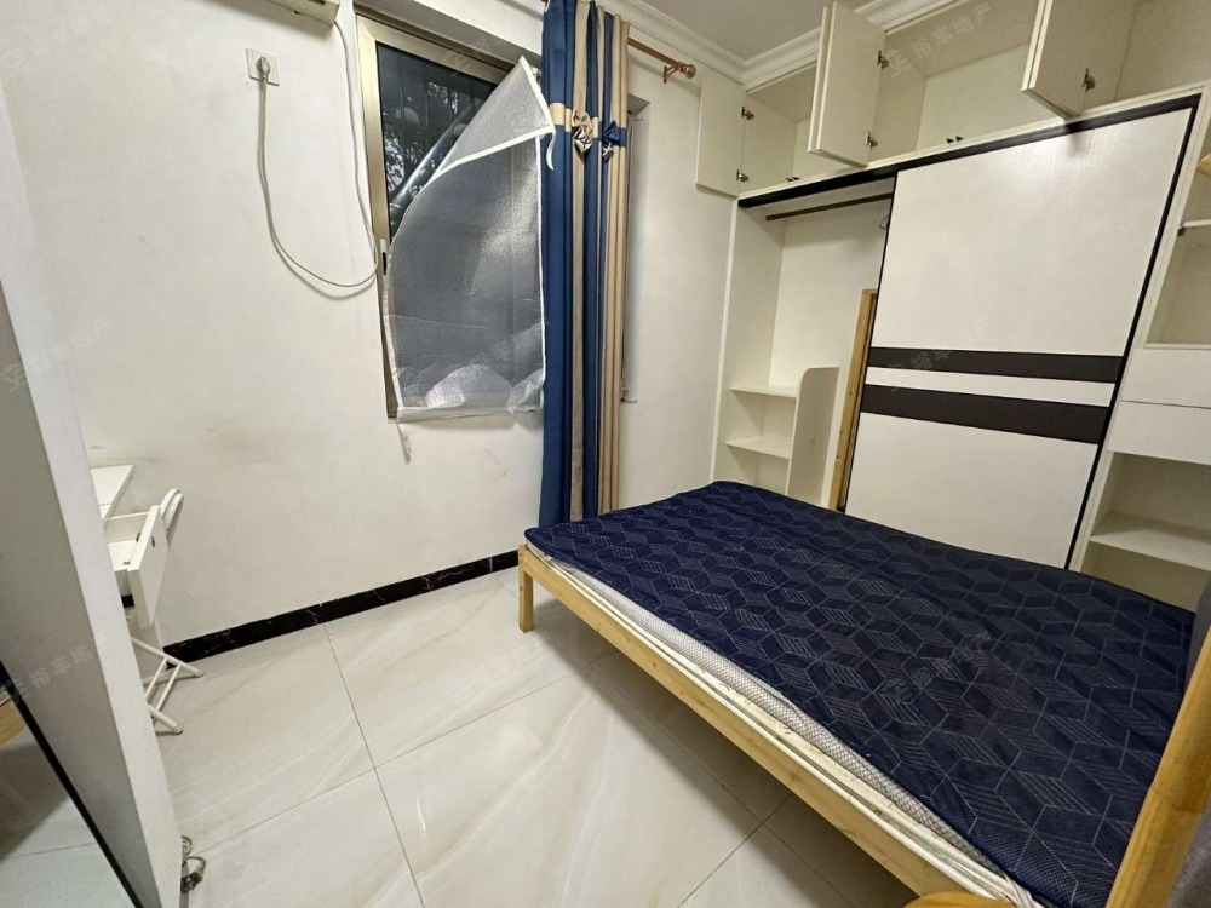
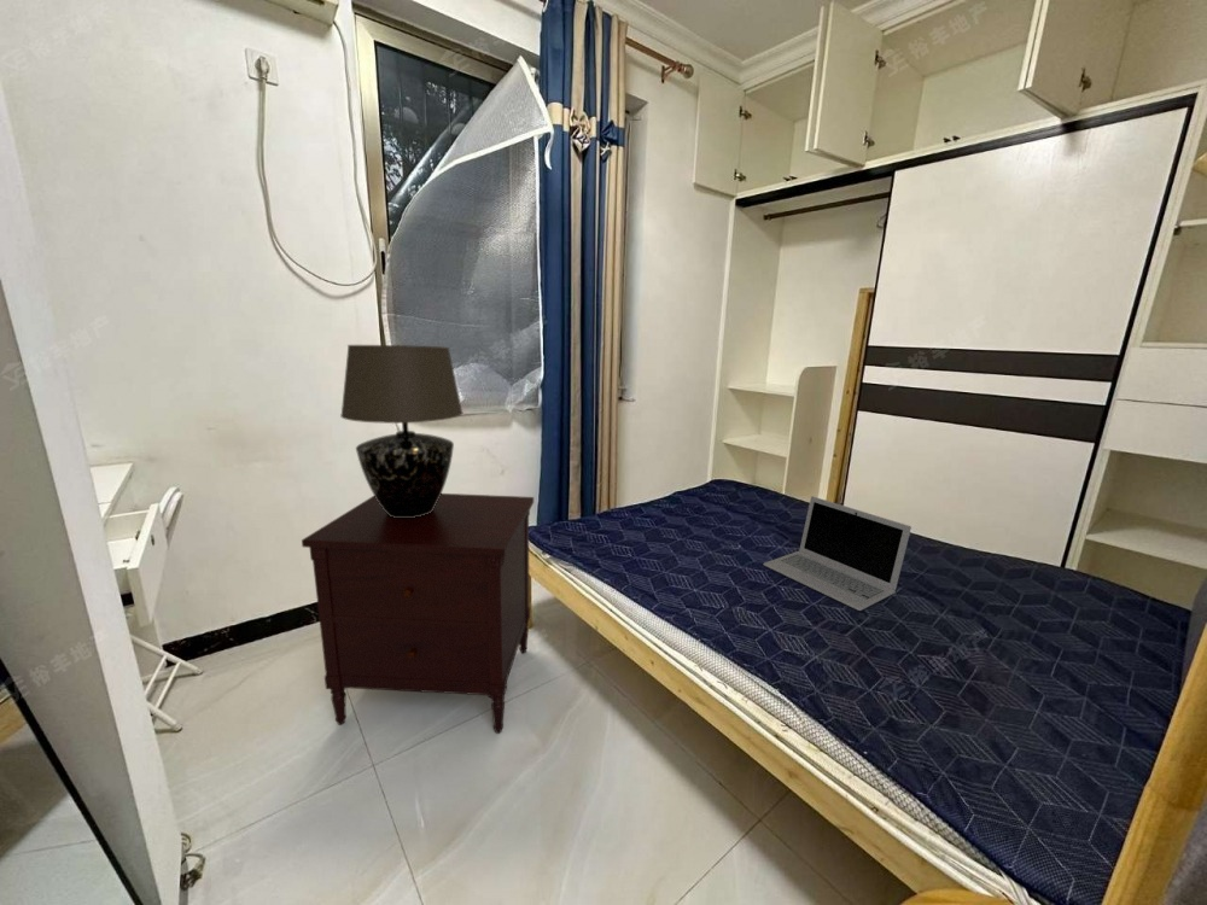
+ laptop [762,495,912,612]
+ dresser [301,492,535,735]
+ table lamp [339,344,463,518]
